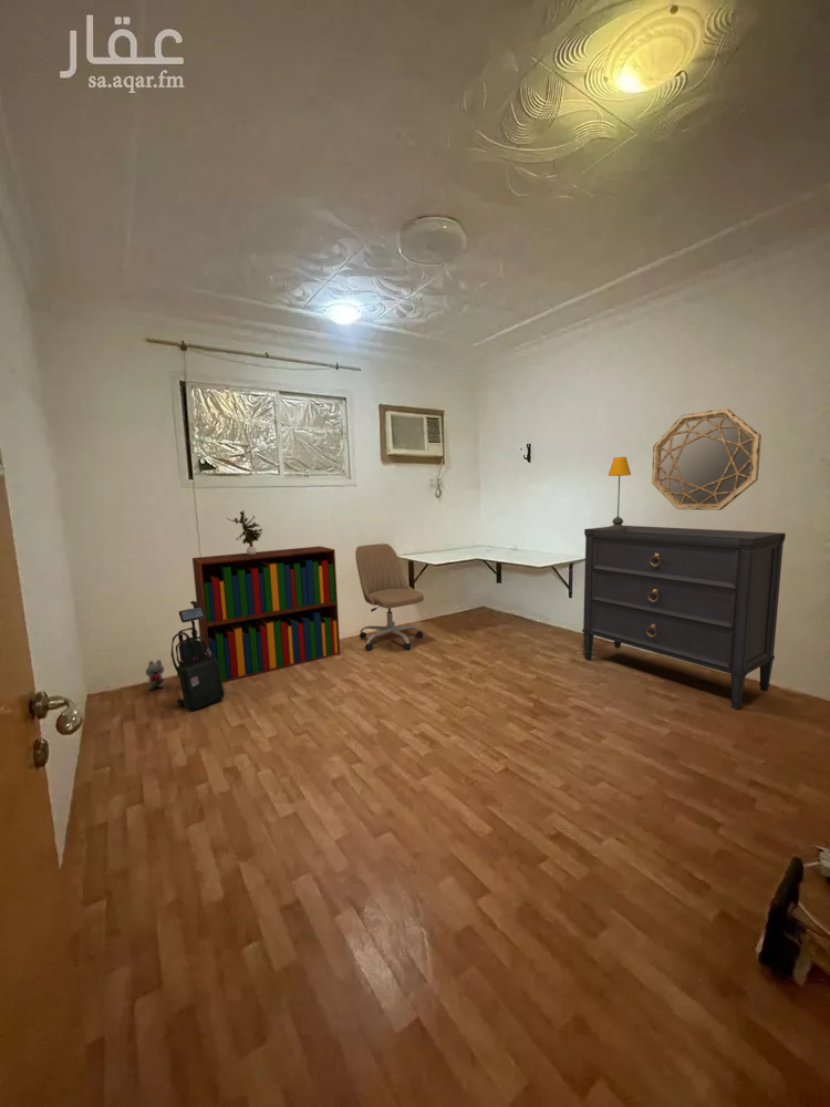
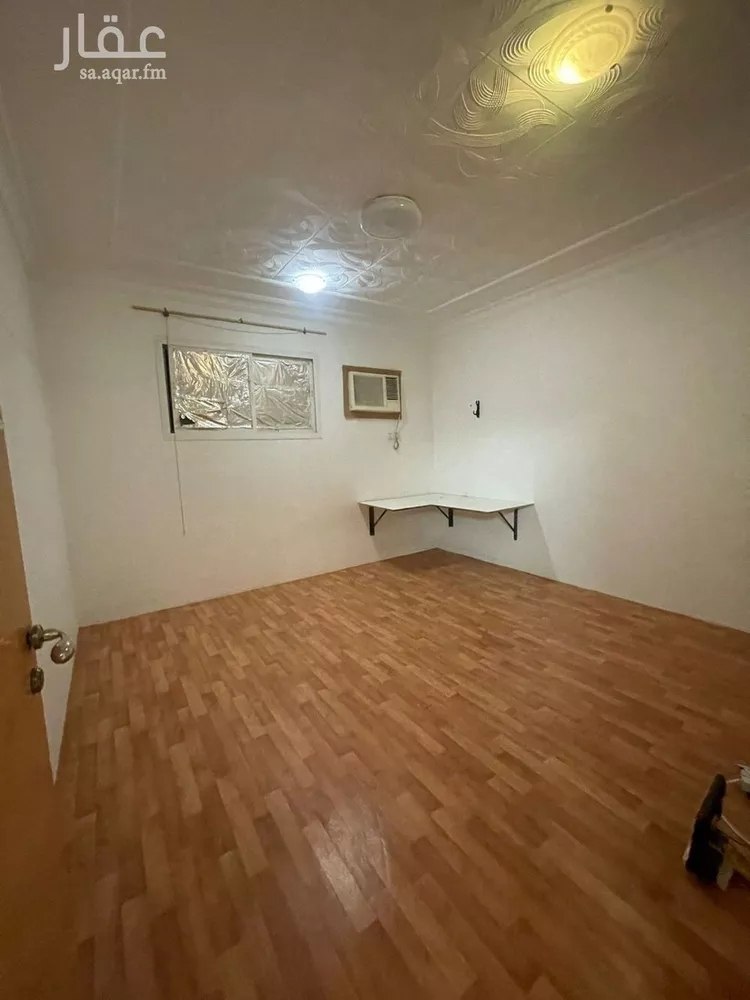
- home mirror [651,407,762,511]
- bookshelf [191,545,341,683]
- plush toy [145,659,165,692]
- vacuum cleaner [170,600,226,712]
- office chair [354,542,425,651]
- table lamp [608,456,632,531]
- dresser [581,525,787,711]
- potted plant [226,508,263,556]
